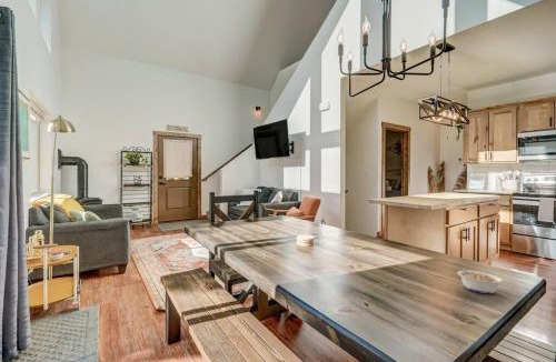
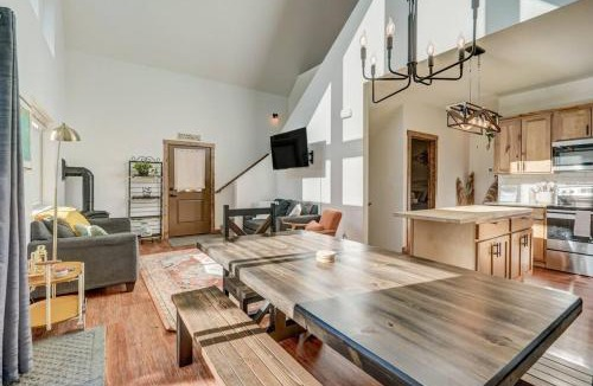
- legume [456,264,504,294]
